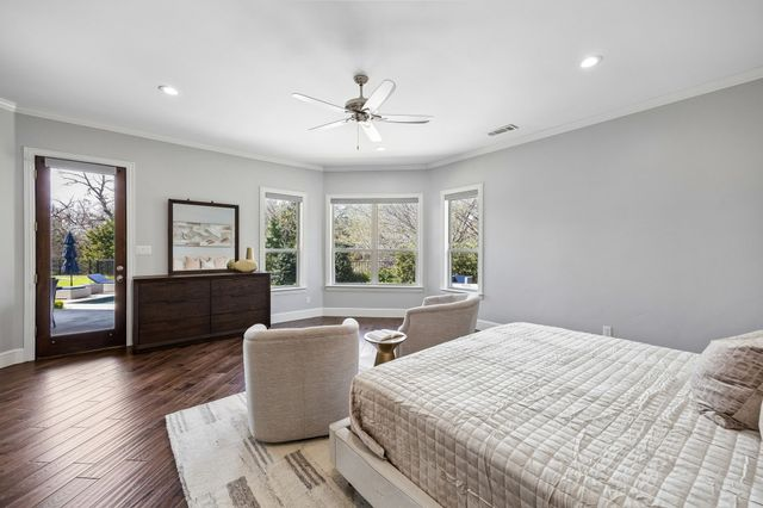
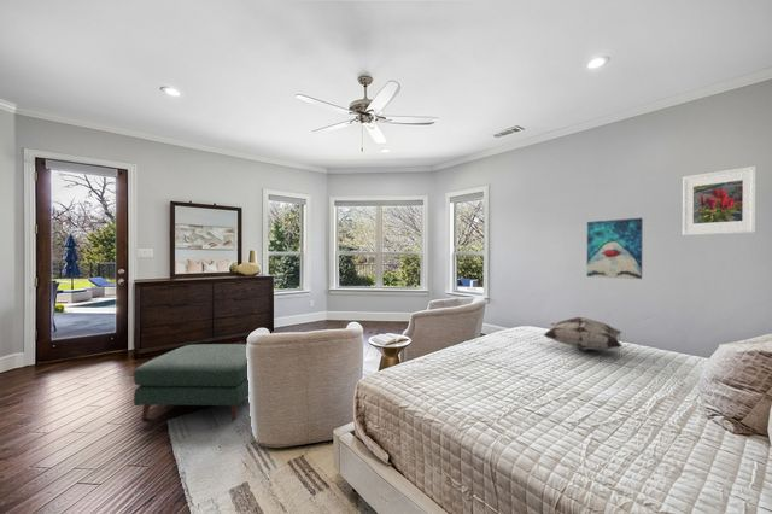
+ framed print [682,165,758,236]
+ wall art [586,217,644,280]
+ decorative pillow [542,316,624,352]
+ ottoman [133,343,250,421]
